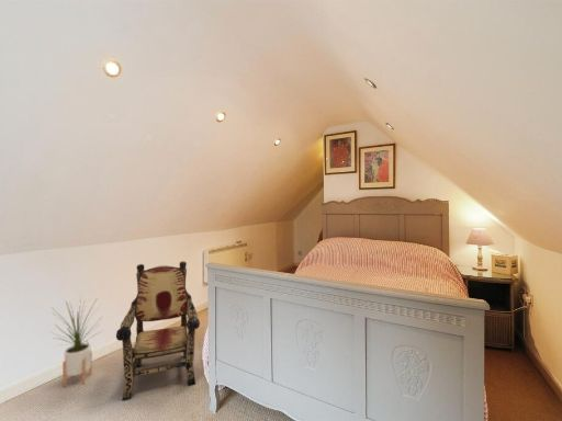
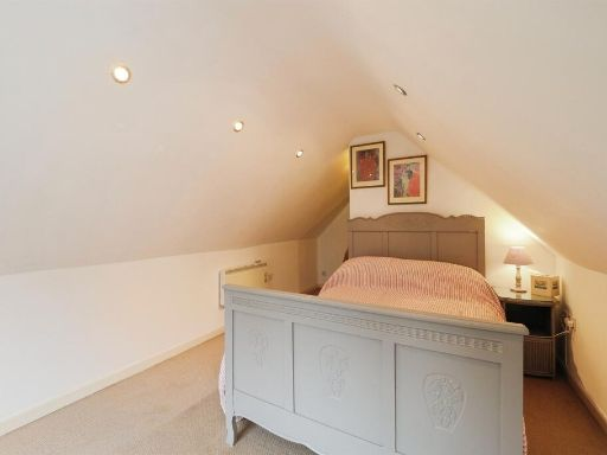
- house plant [50,295,103,388]
- armchair [115,260,201,401]
